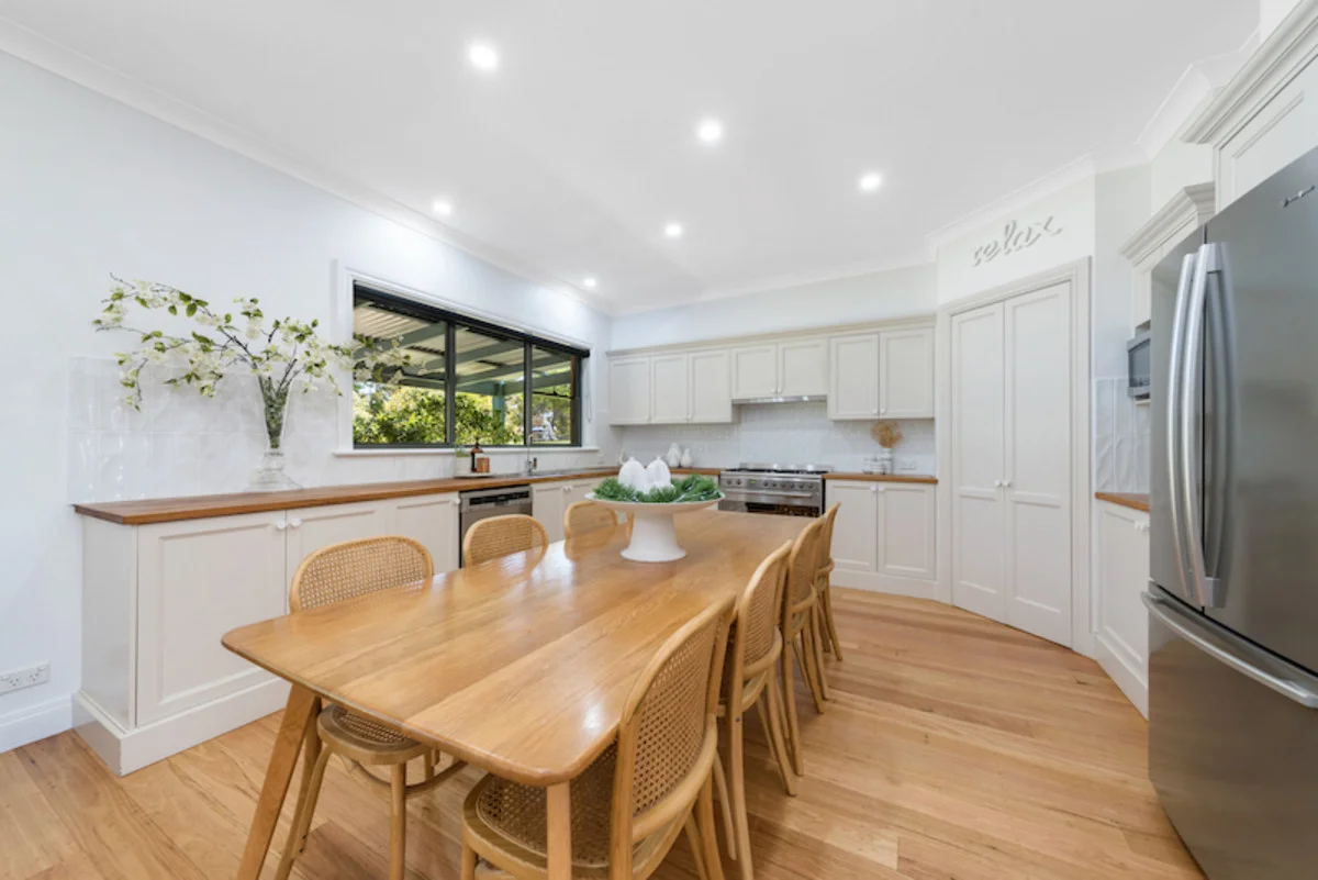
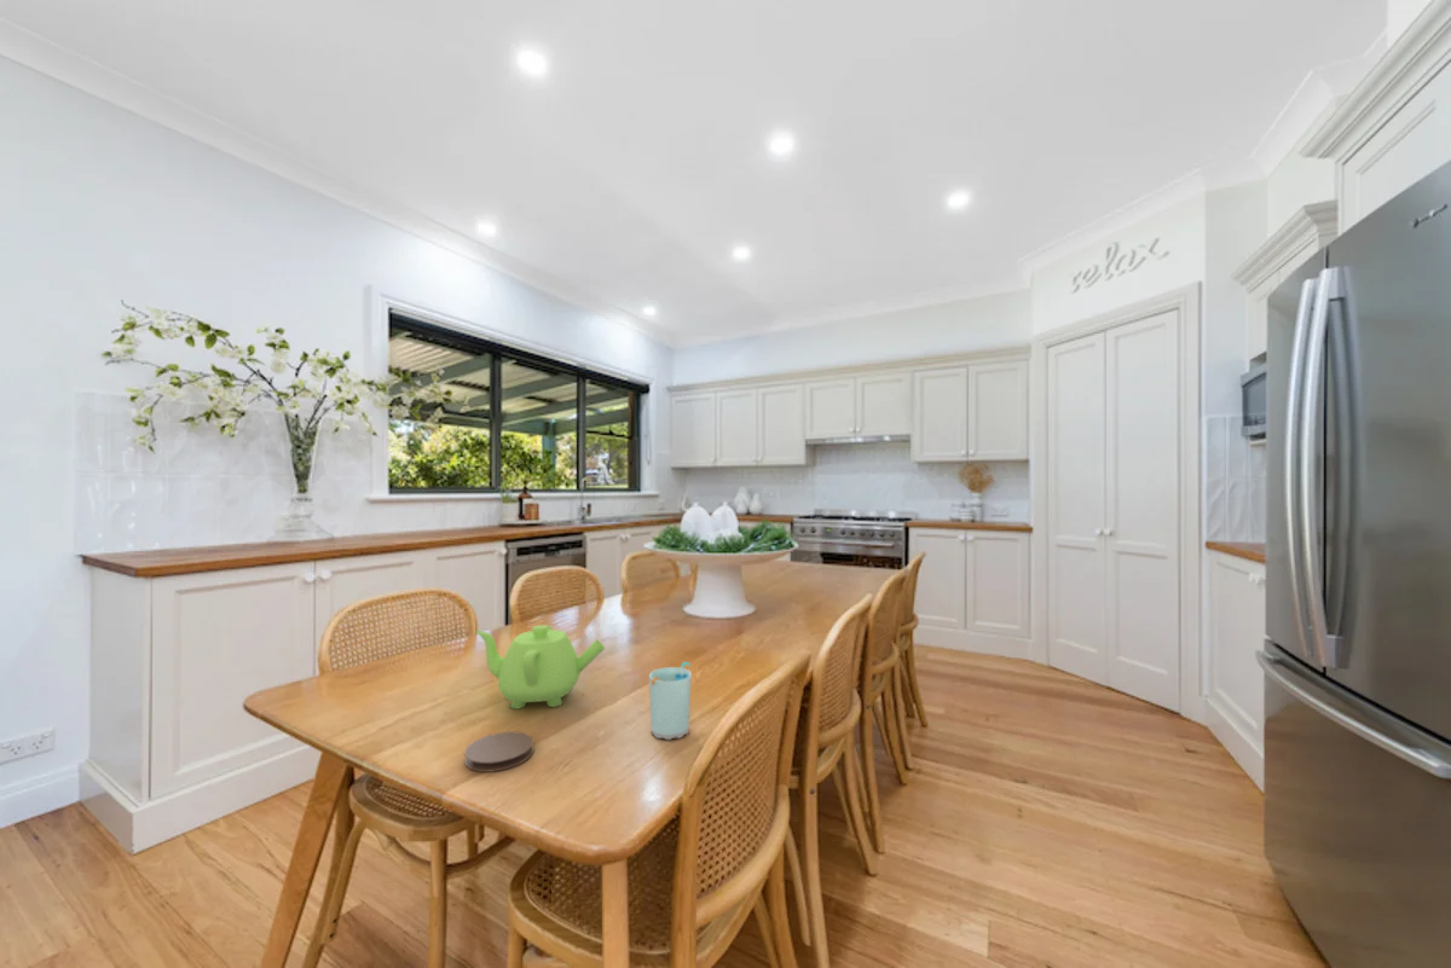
+ coaster [463,730,534,773]
+ cup [648,661,693,741]
+ teapot [474,624,606,711]
